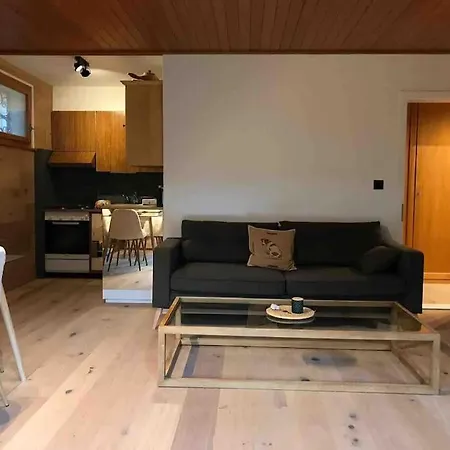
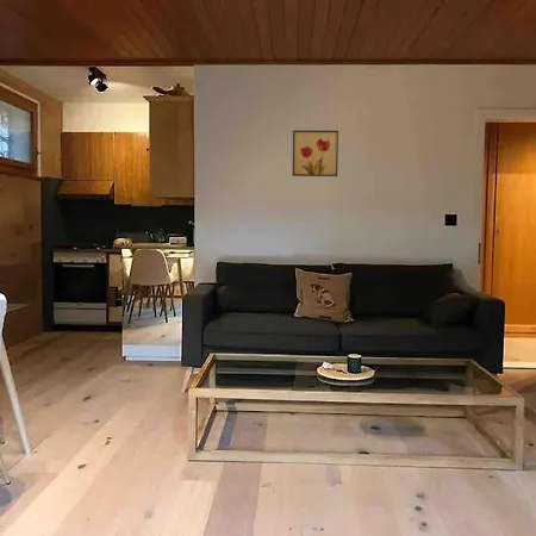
+ wall art [292,129,339,177]
